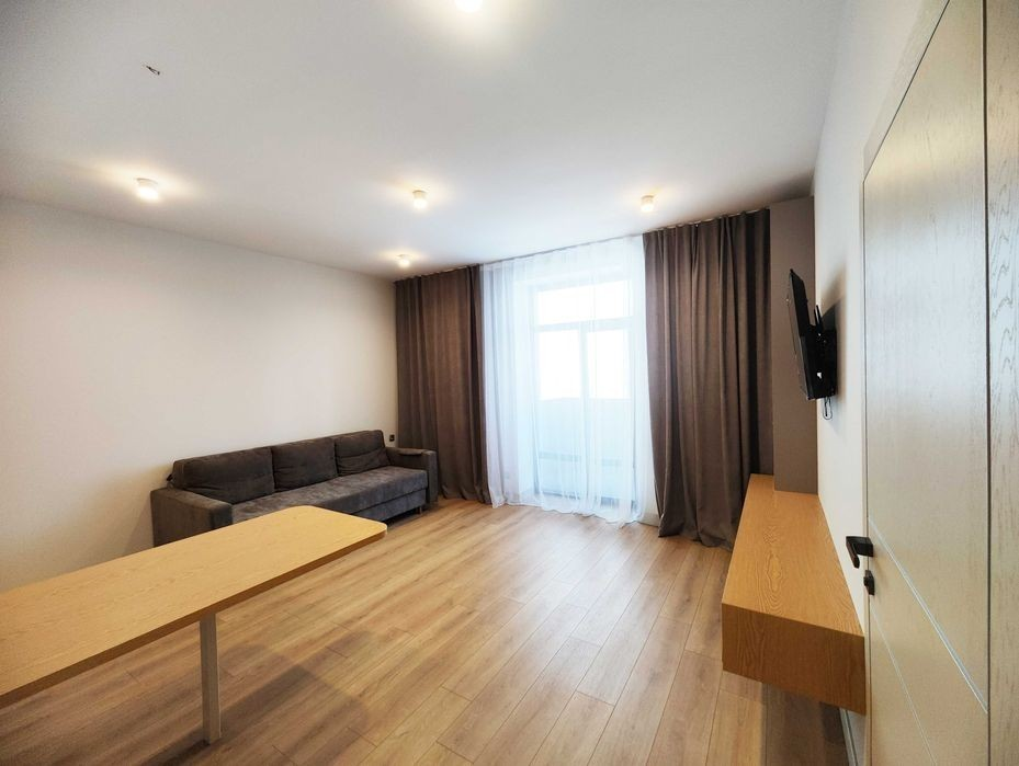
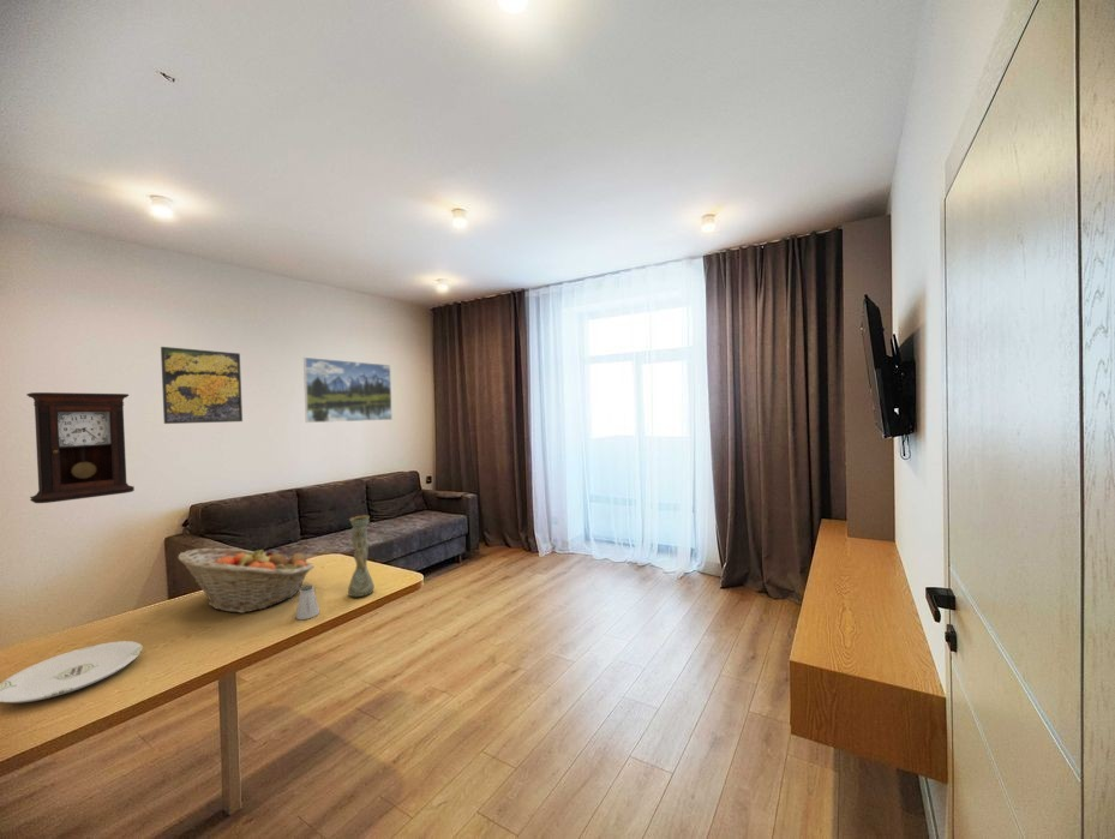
+ saltshaker [295,583,320,621]
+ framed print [302,356,394,424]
+ fruit basket [176,545,314,615]
+ pendulum clock [25,391,136,504]
+ vase [347,514,376,598]
+ plate [0,640,144,703]
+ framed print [160,346,244,425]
